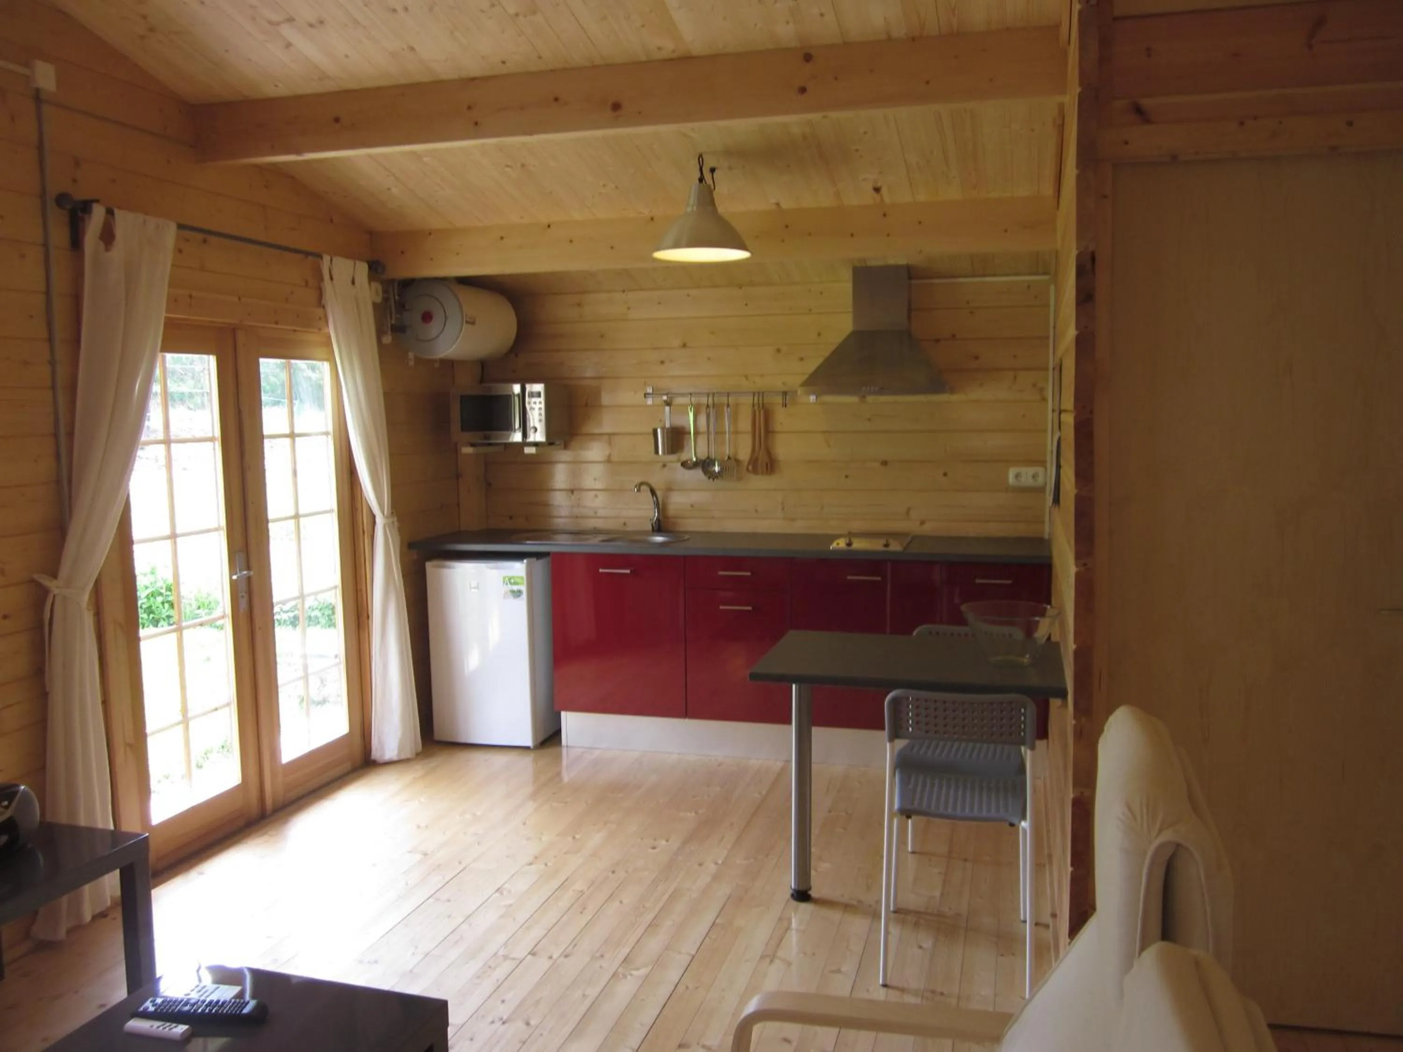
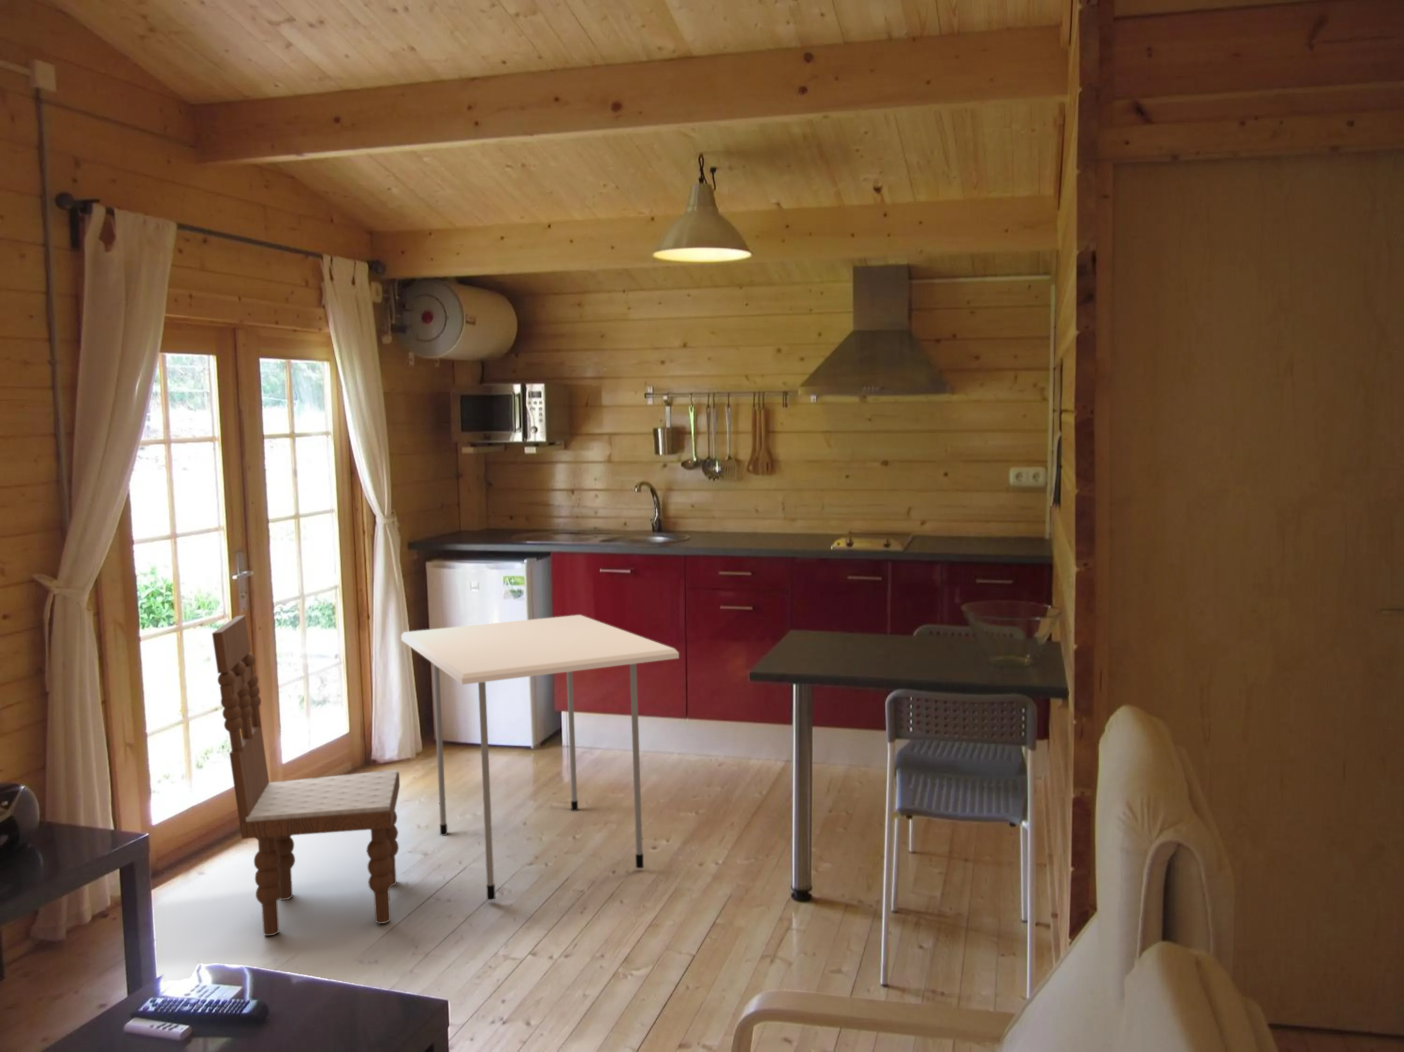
+ dining chair [211,614,400,936]
+ dining table [400,614,680,901]
